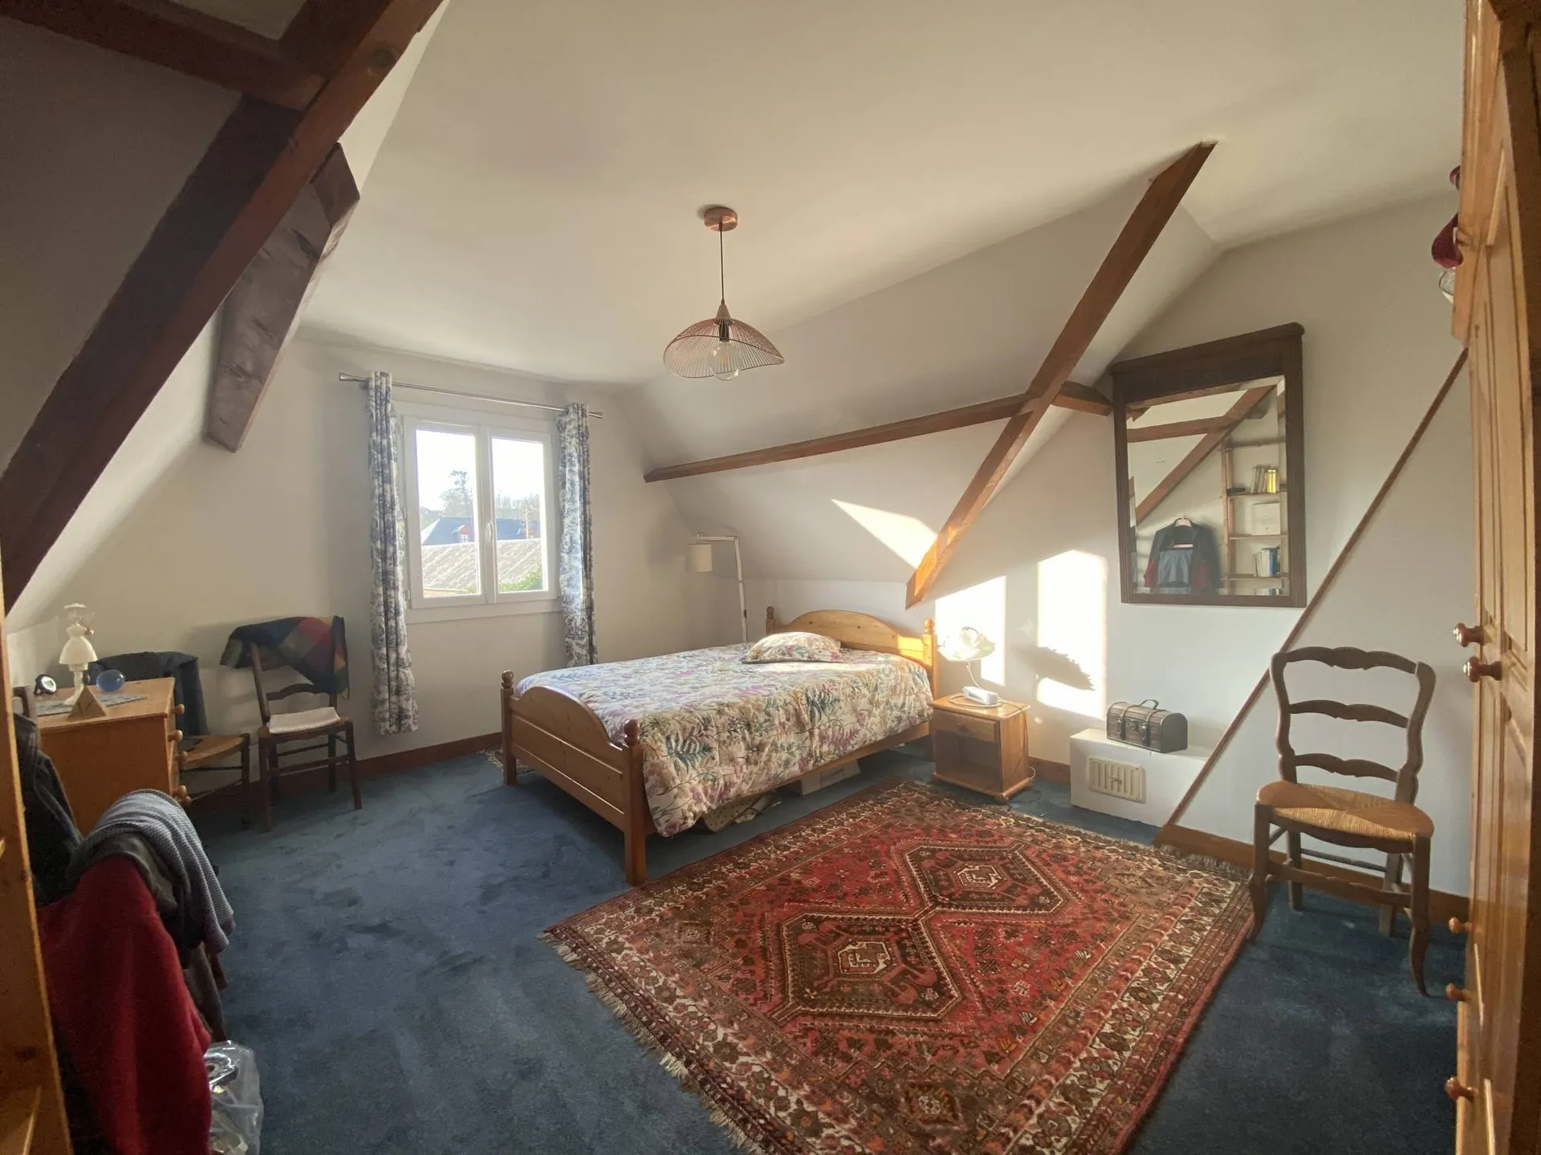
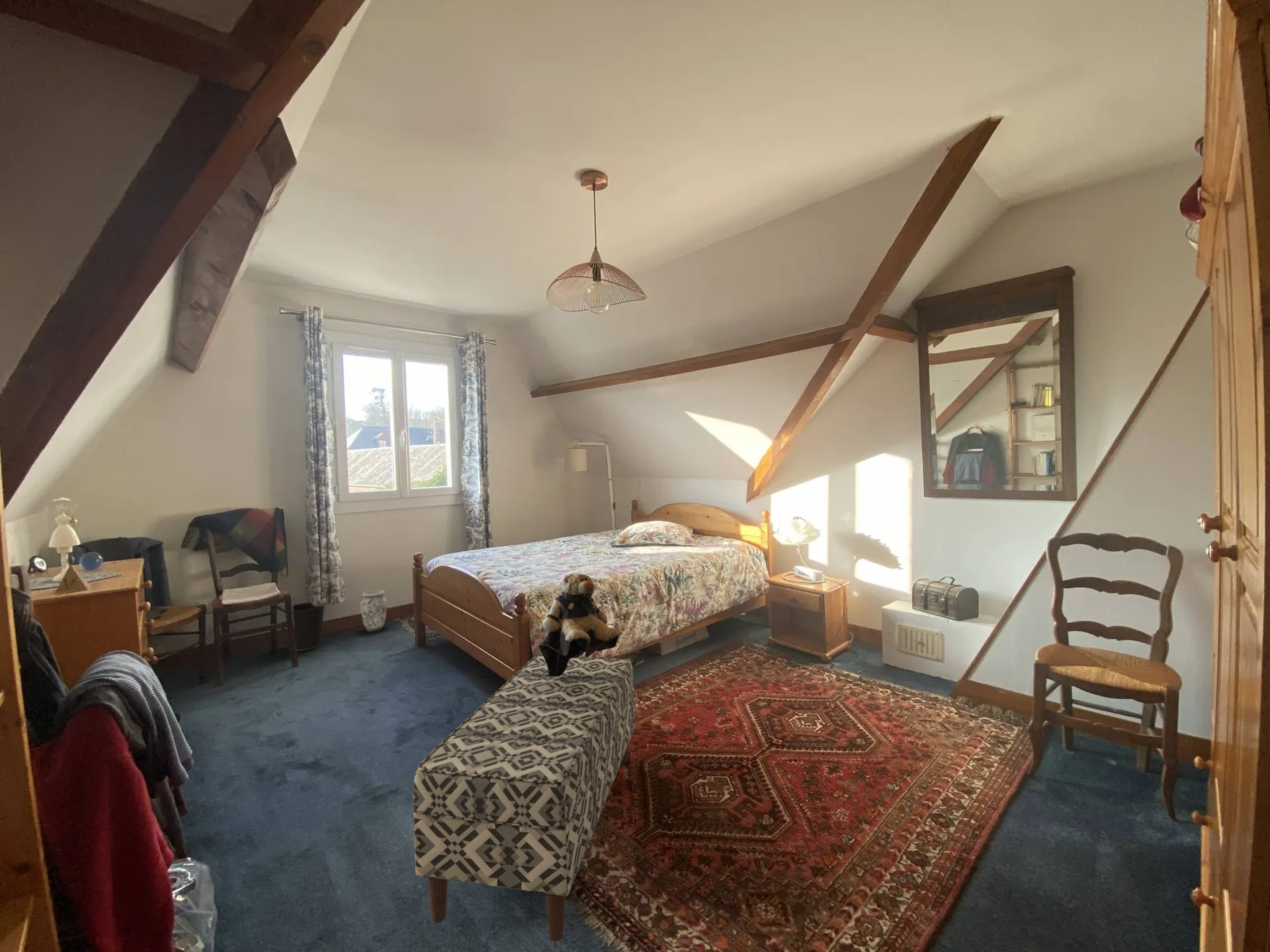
+ vase [360,590,388,632]
+ wastebasket [292,602,326,652]
+ teddy bear [538,573,624,677]
+ bench [413,654,635,942]
